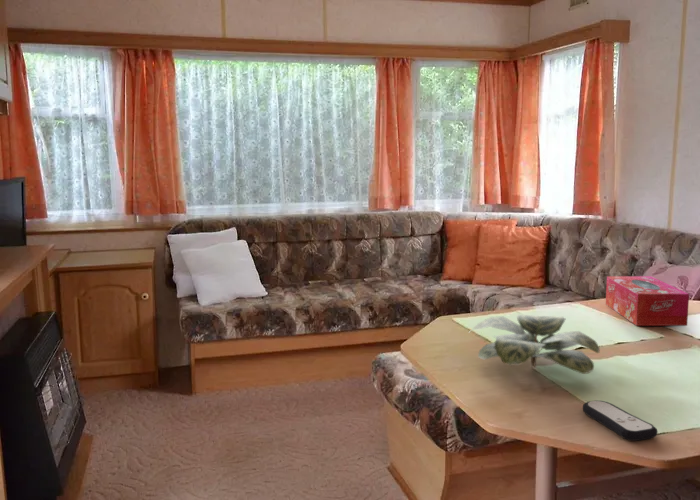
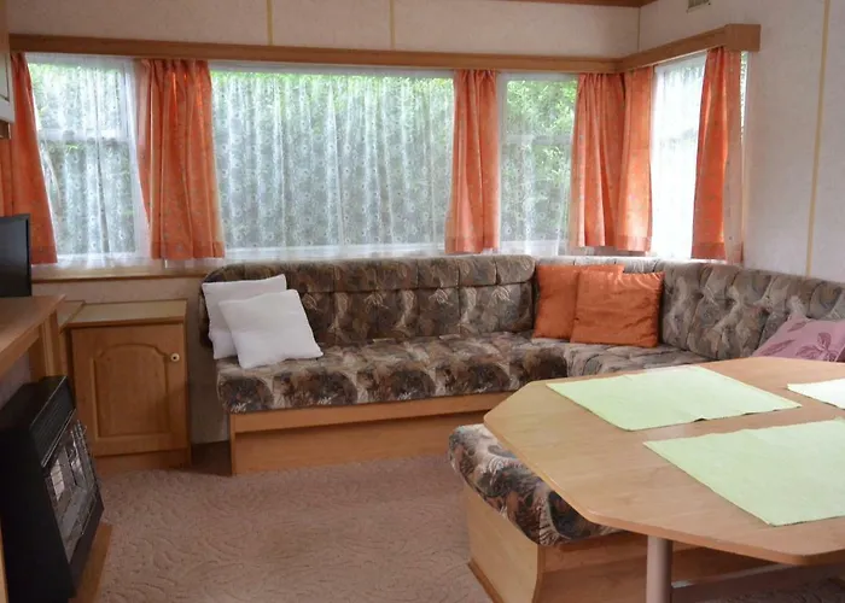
- plant [469,314,601,375]
- remote control [582,399,658,442]
- tissue box [605,275,690,327]
